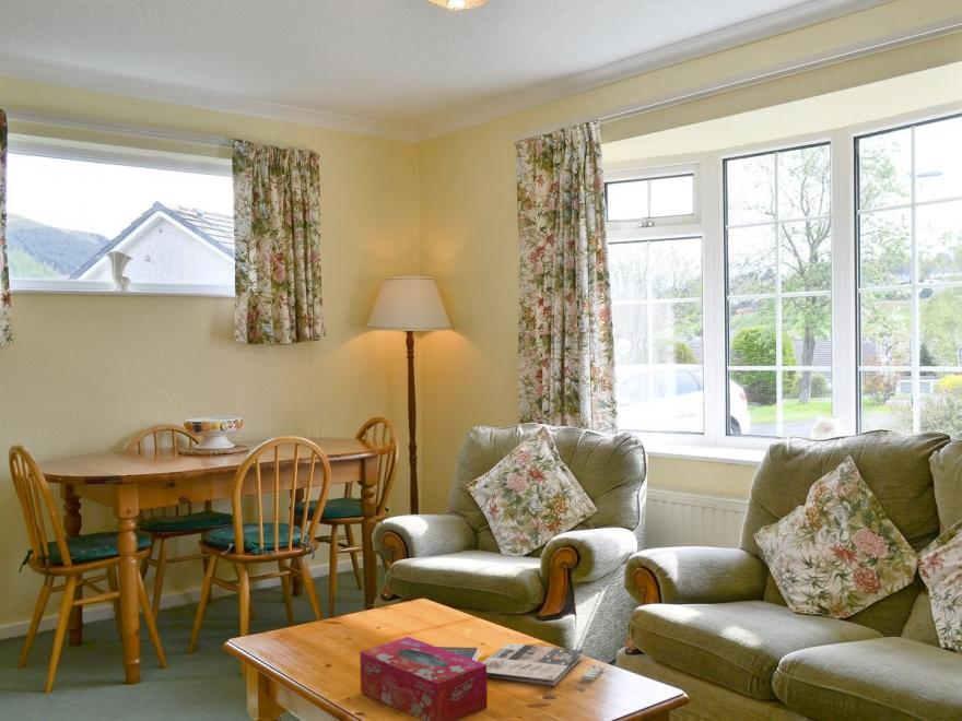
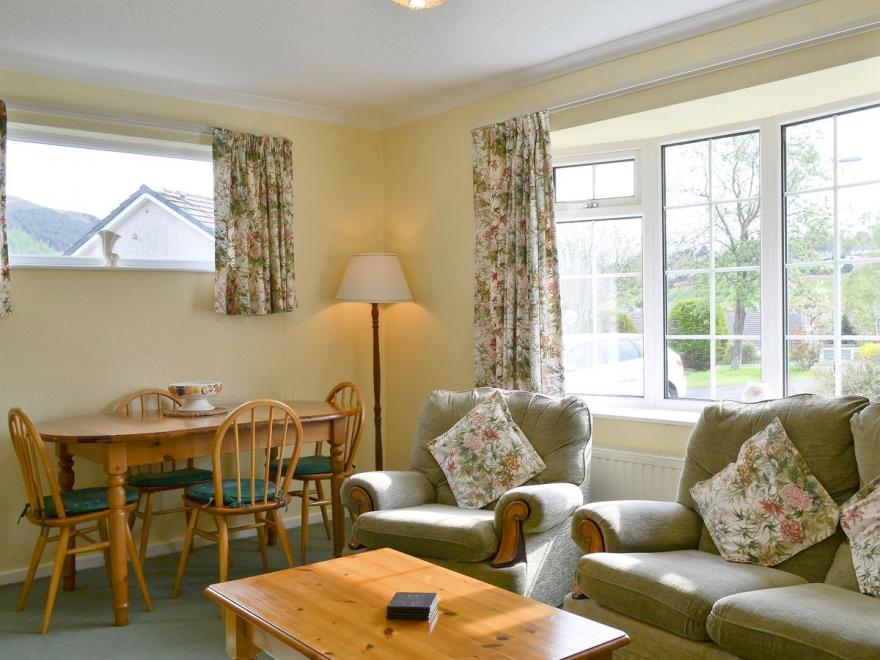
- tissue box [359,636,489,721]
- magazine [481,642,606,686]
